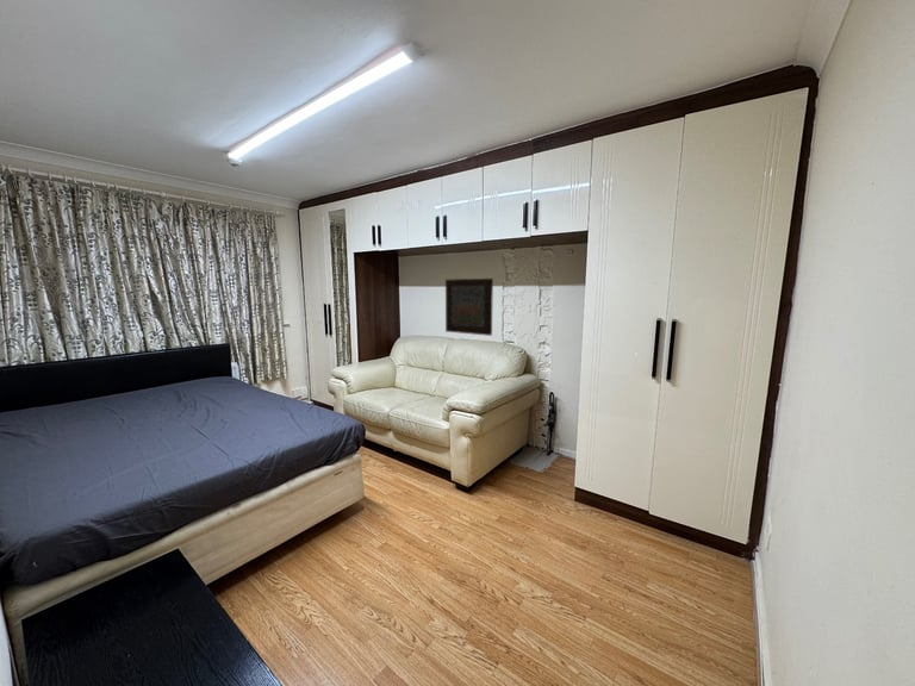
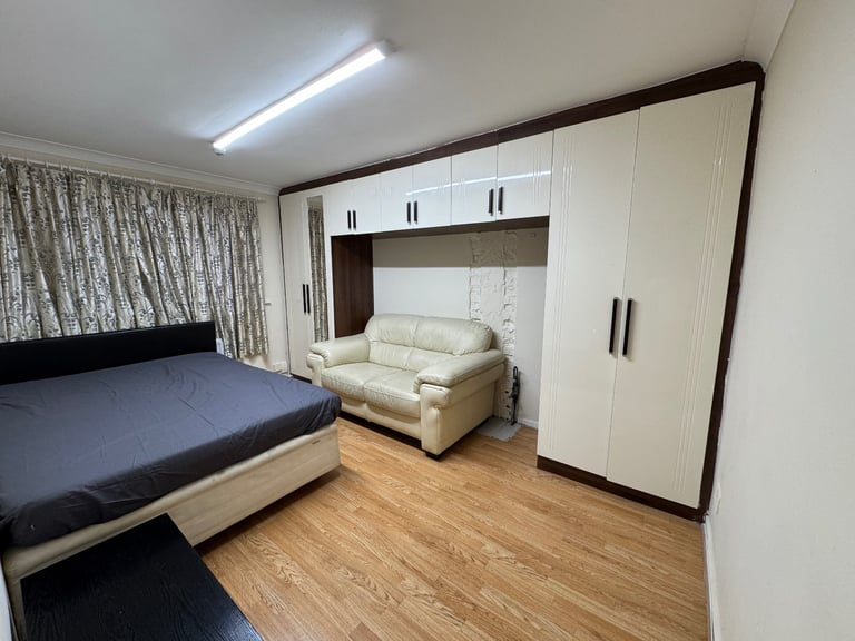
- wall art [444,277,494,337]
